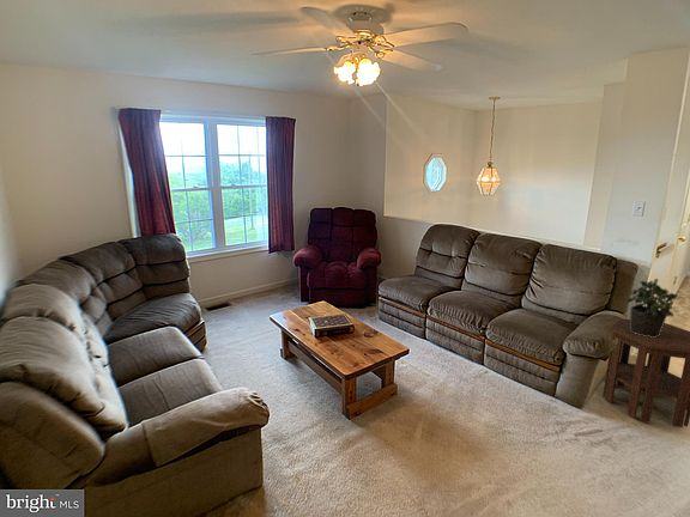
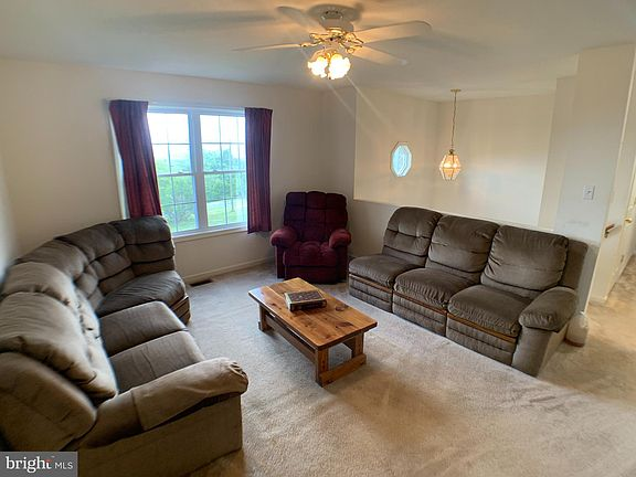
- side table [601,317,690,428]
- potted plant [627,278,678,337]
